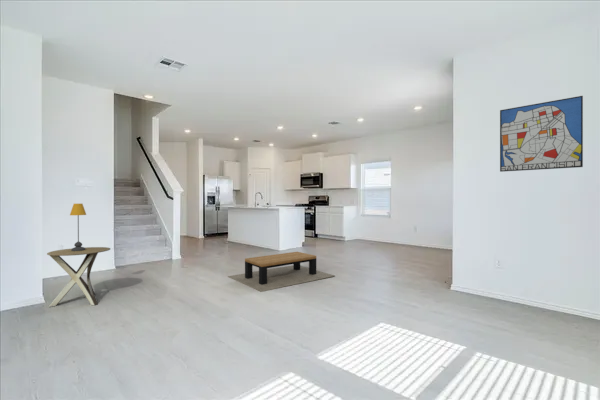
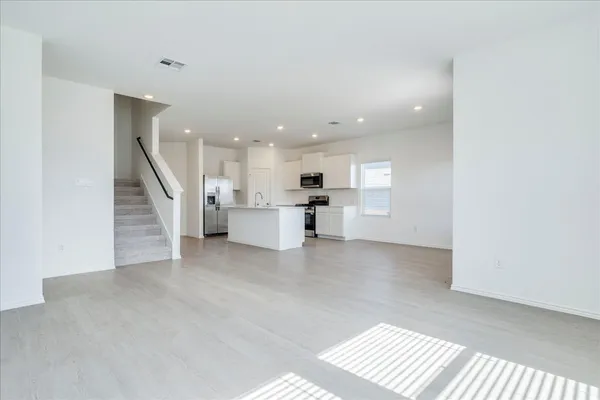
- table lamp [69,203,87,251]
- coffee table [227,251,336,293]
- side table [46,246,111,308]
- wall art [499,95,584,173]
